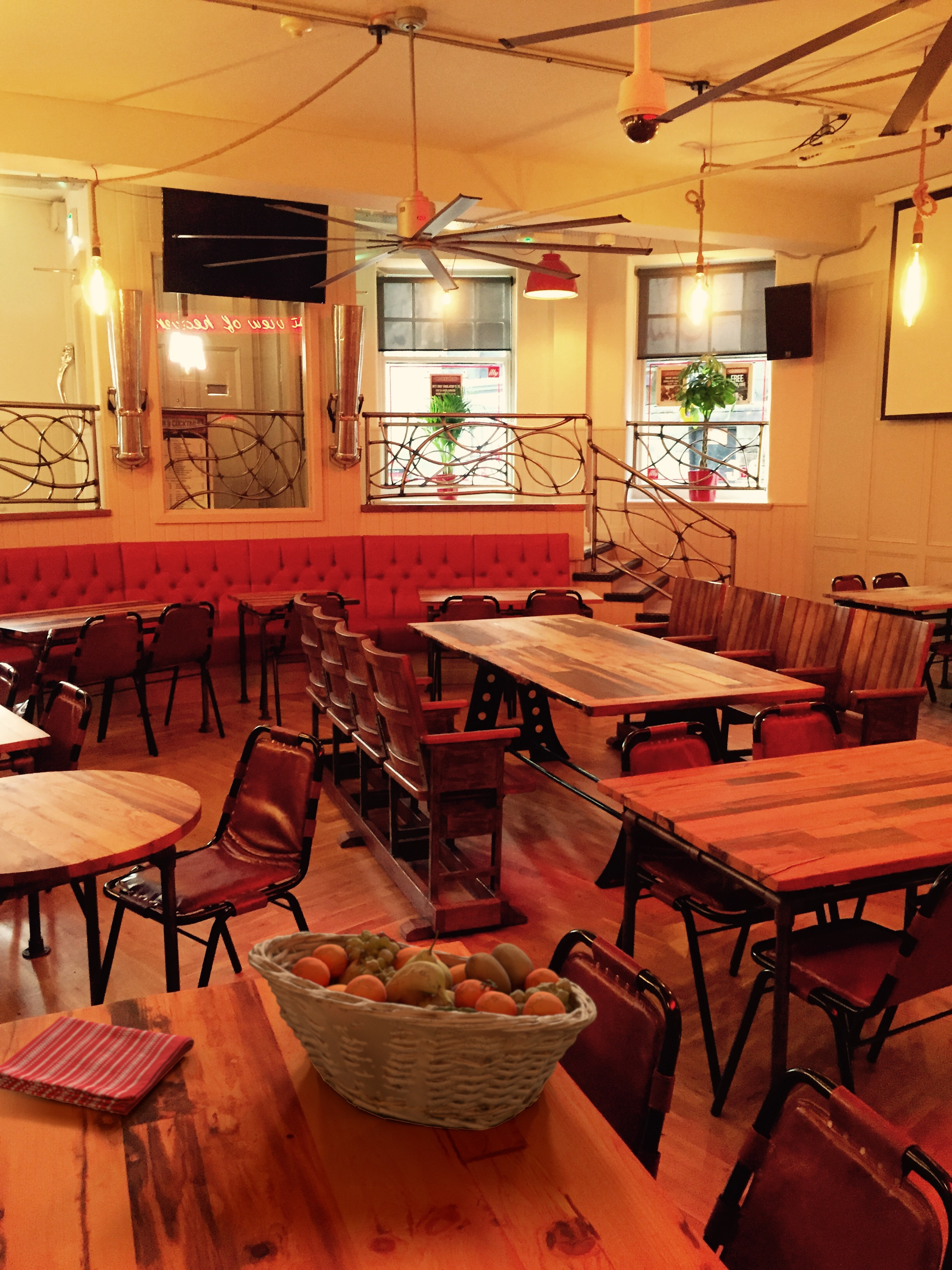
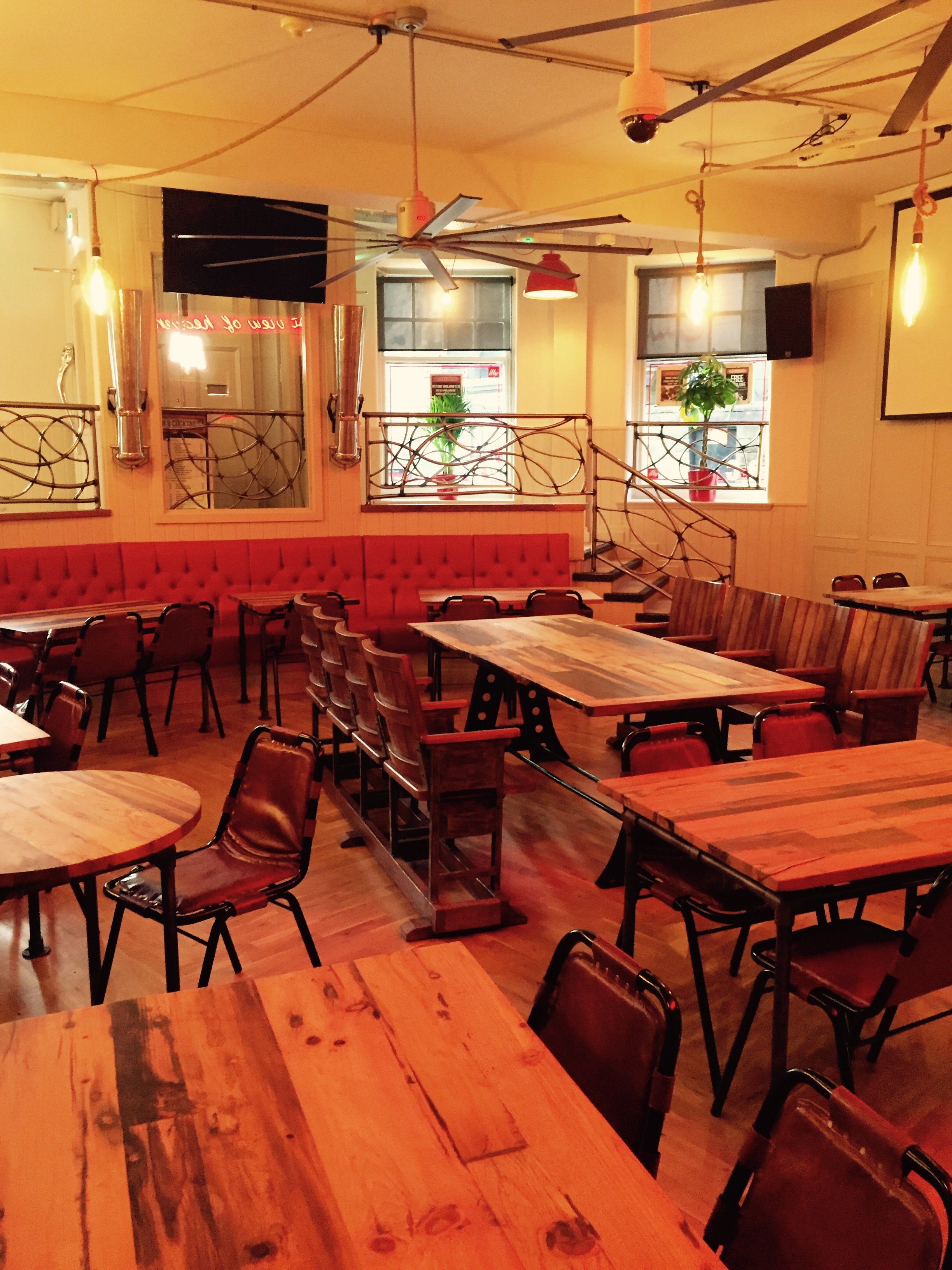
- dish towel [0,1016,194,1116]
- fruit basket [247,930,597,1131]
